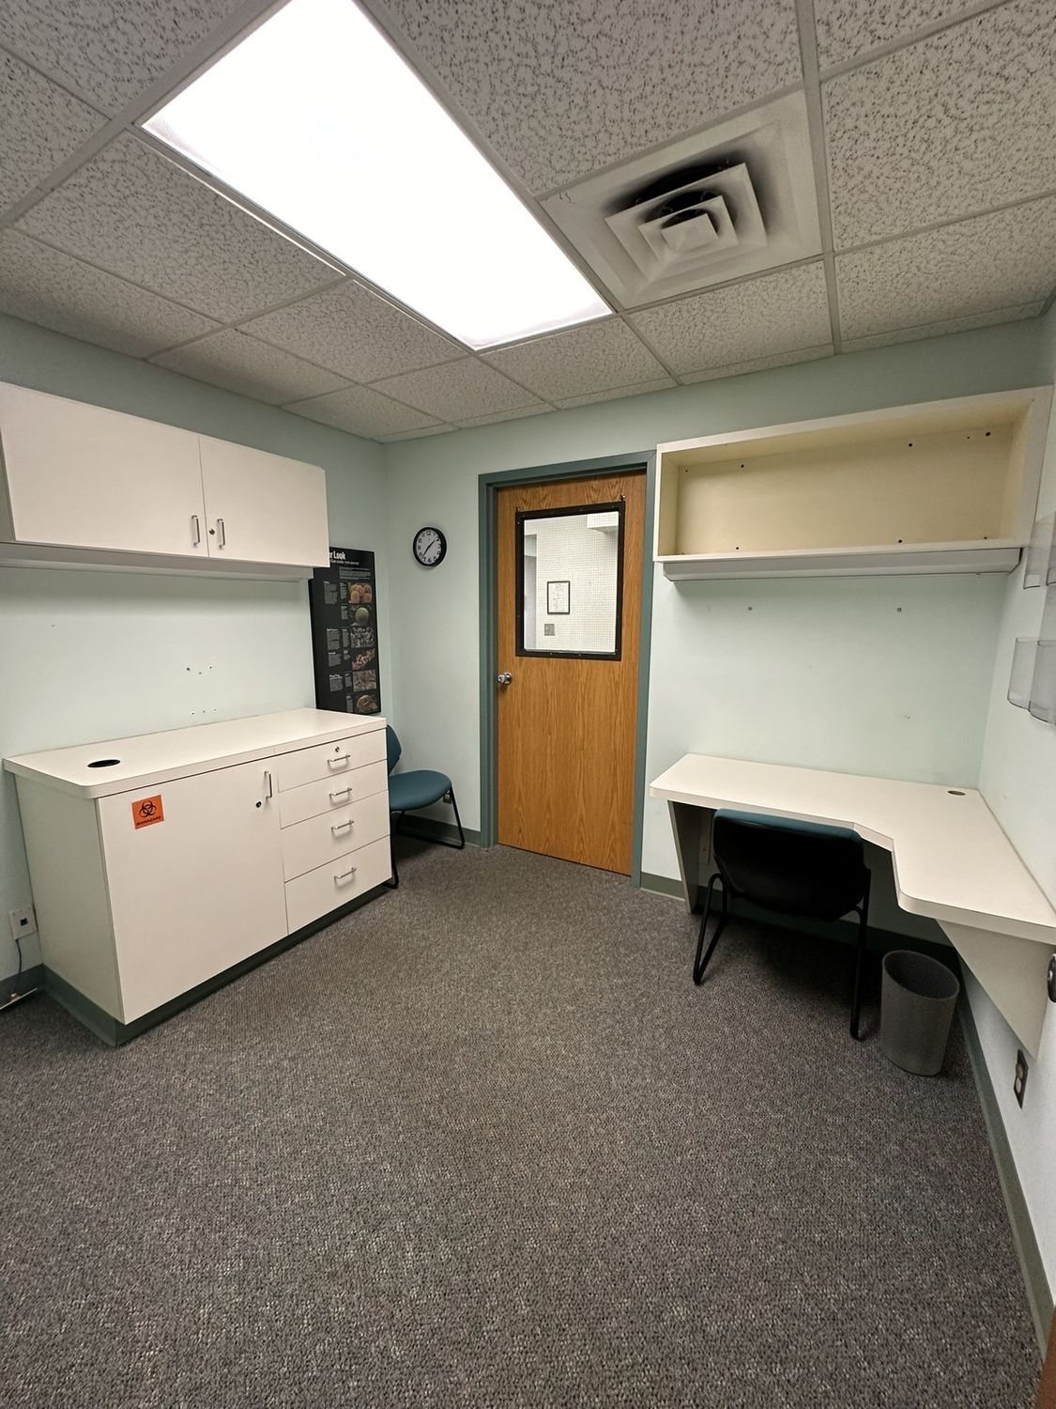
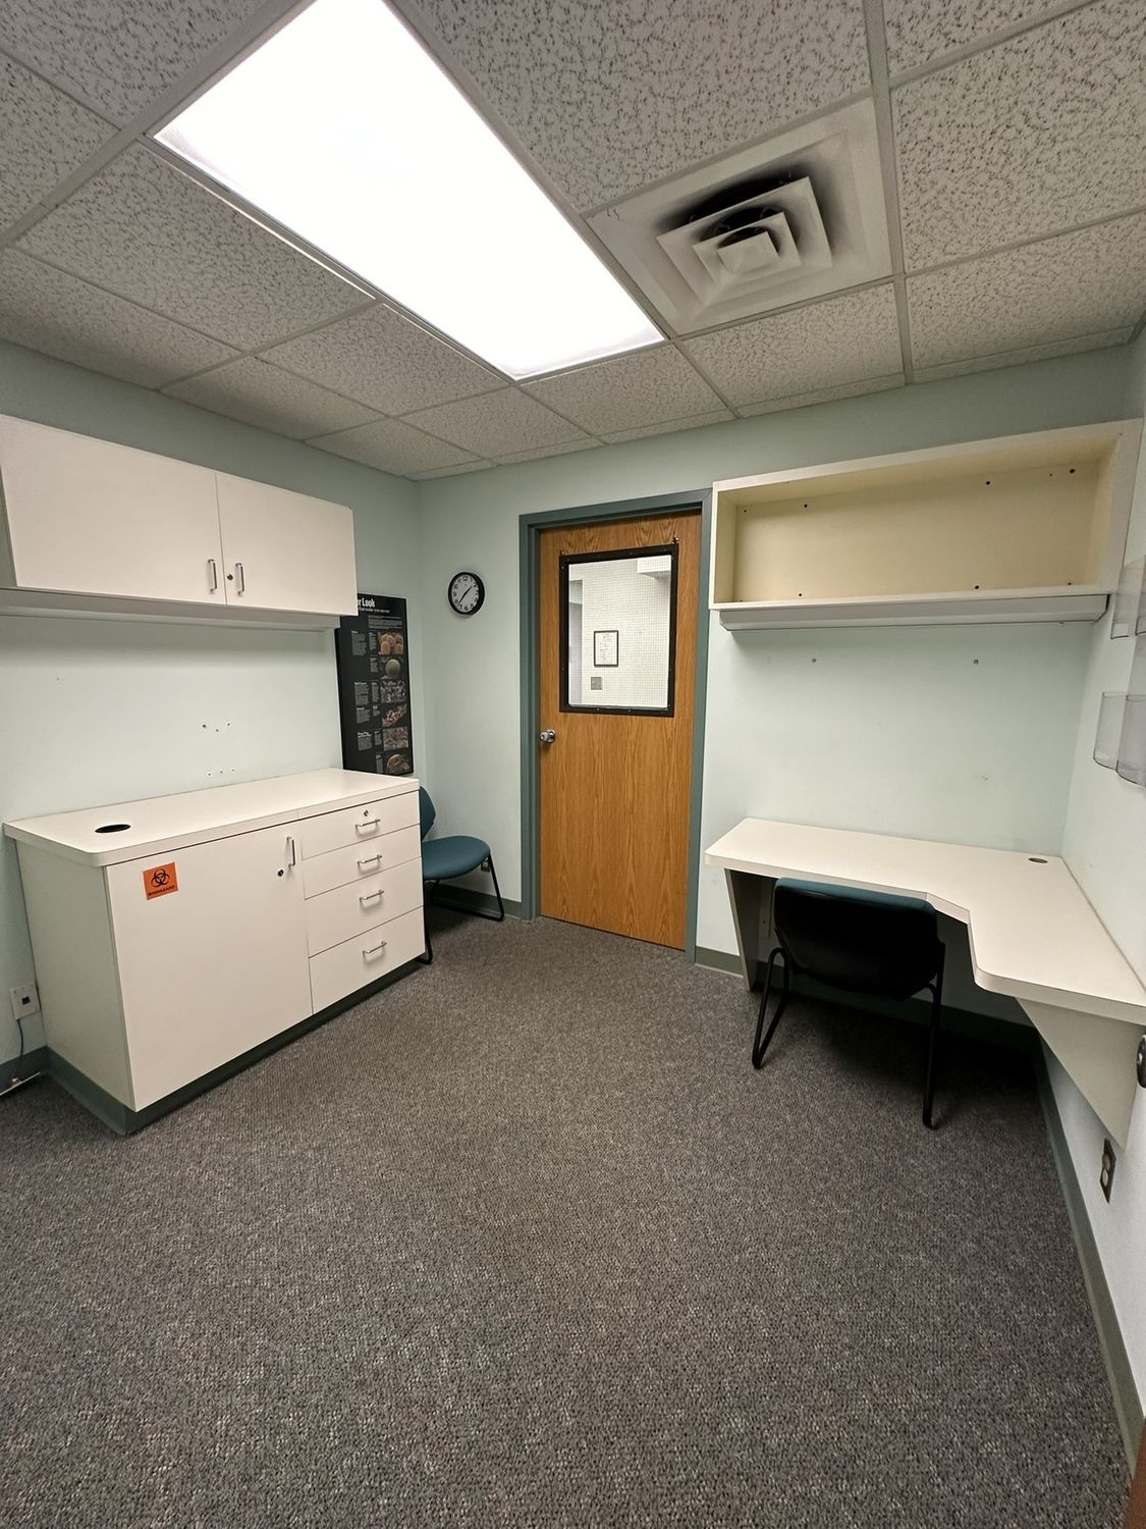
- waste basket [880,950,961,1076]
